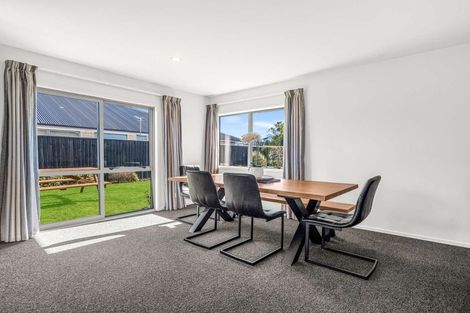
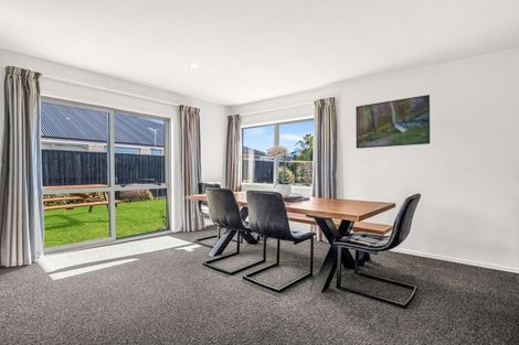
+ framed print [354,94,431,150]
